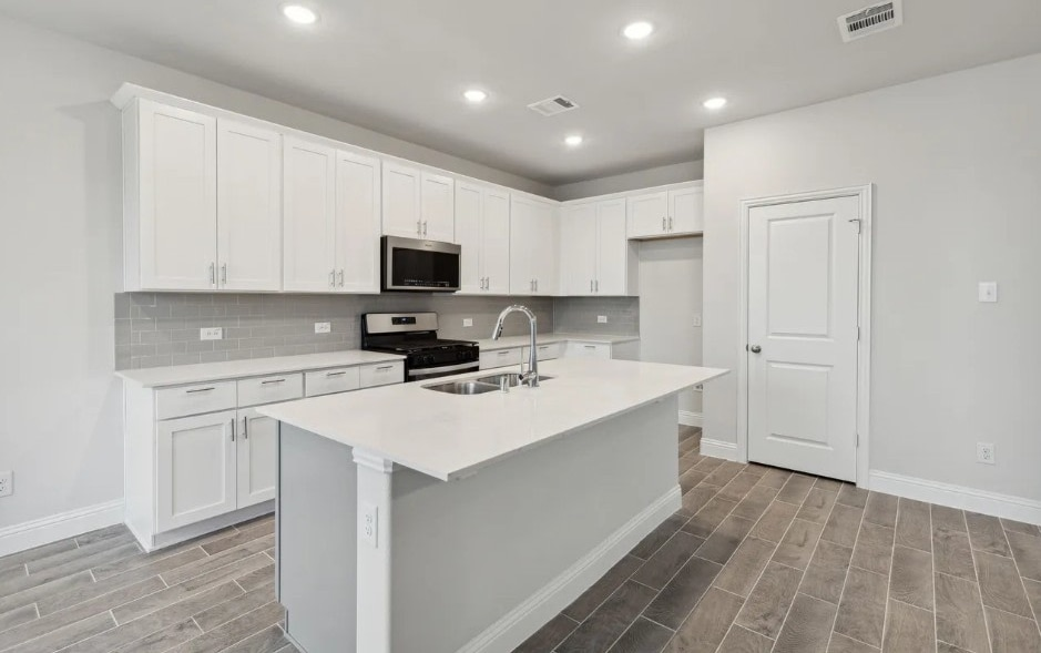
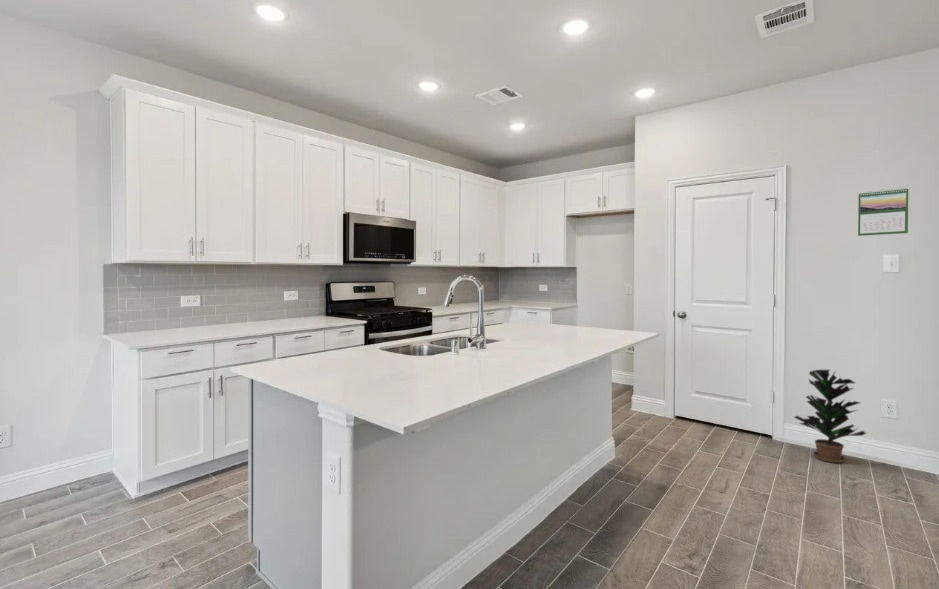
+ calendar [857,187,909,237]
+ potted plant [793,369,867,464]
